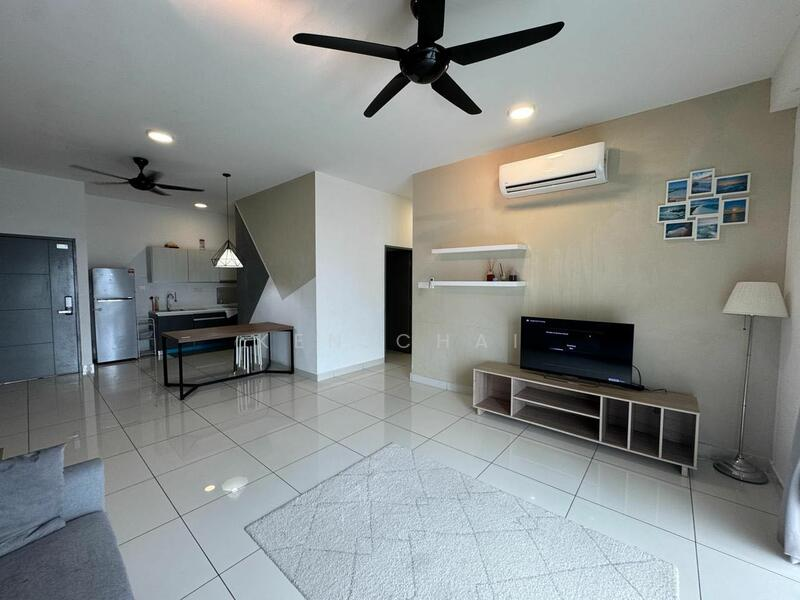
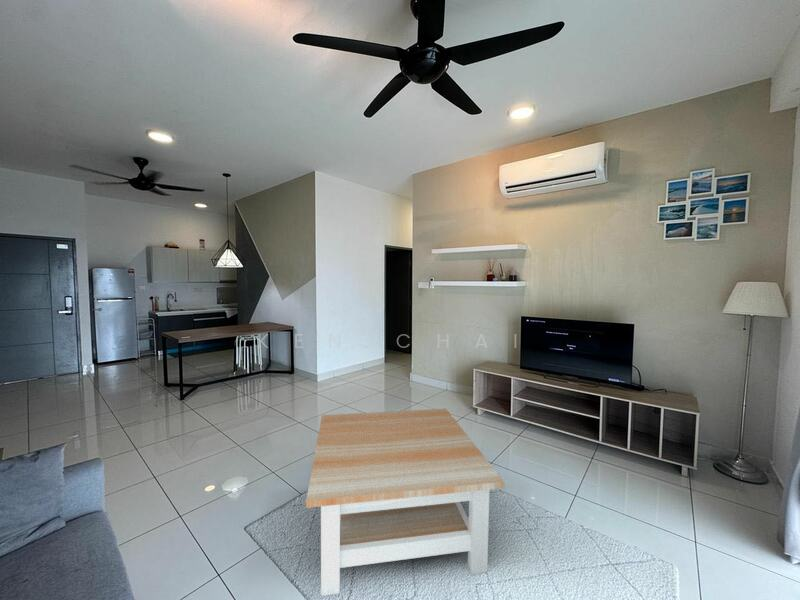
+ coffee table [305,408,505,597]
